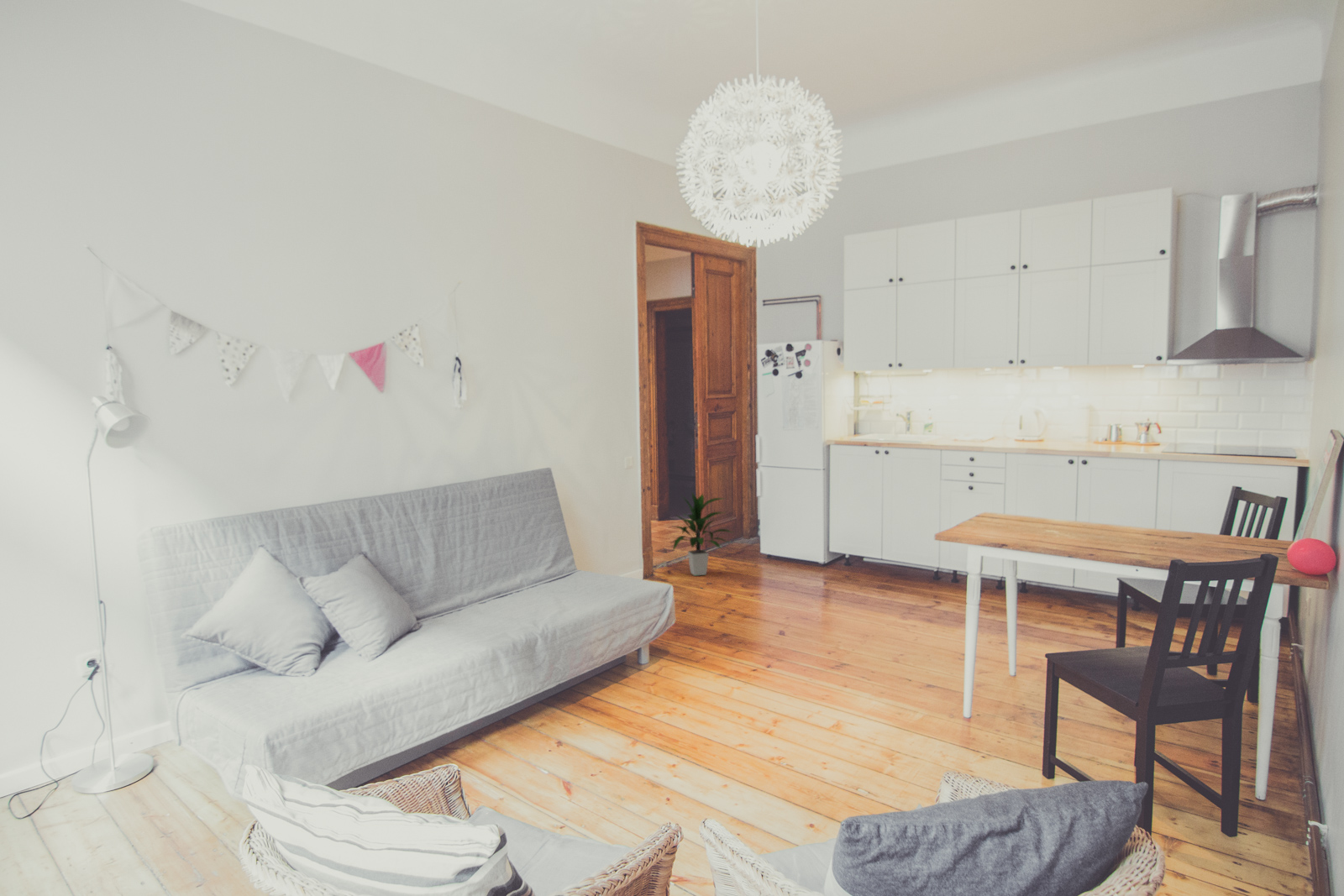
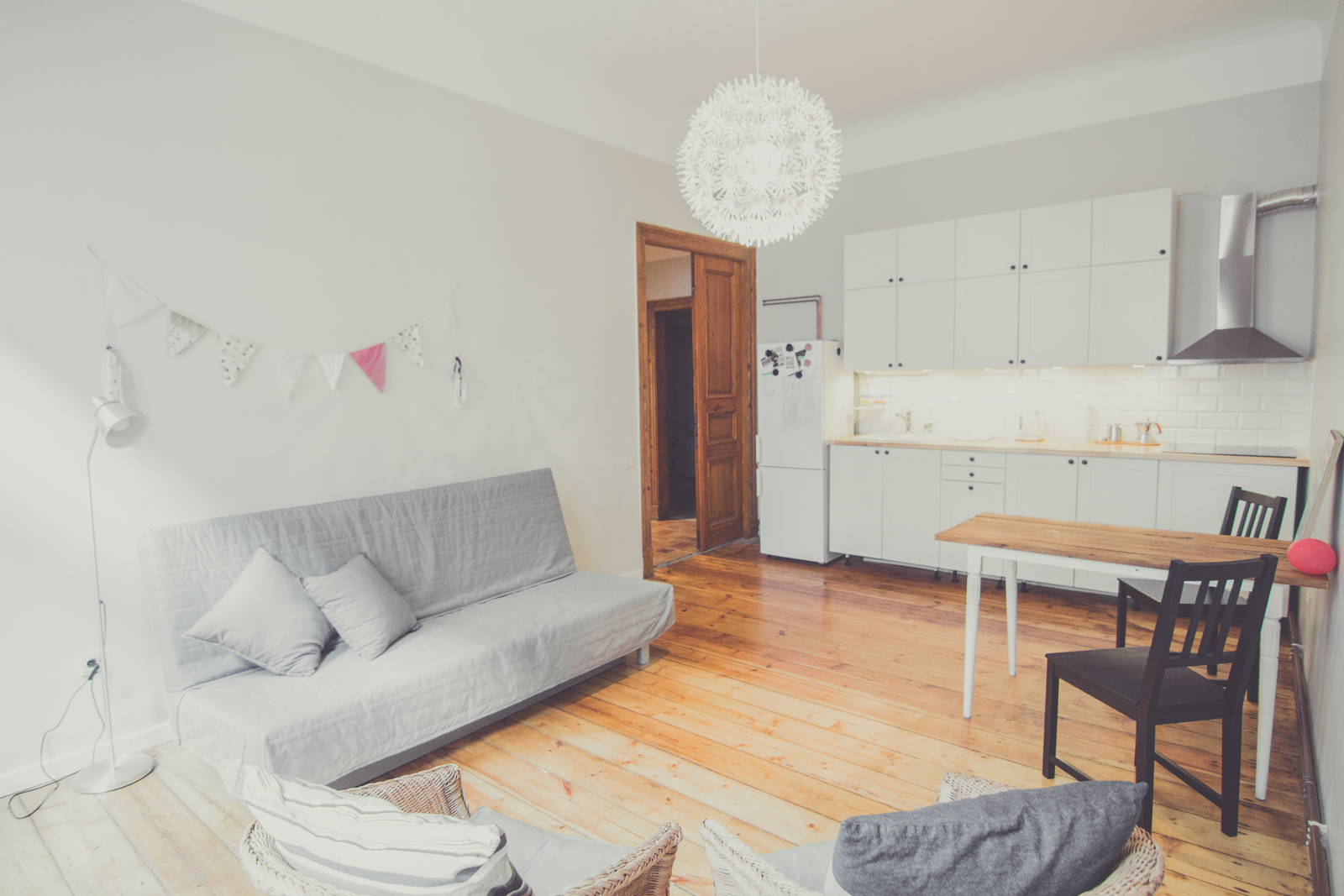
- indoor plant [671,491,733,577]
